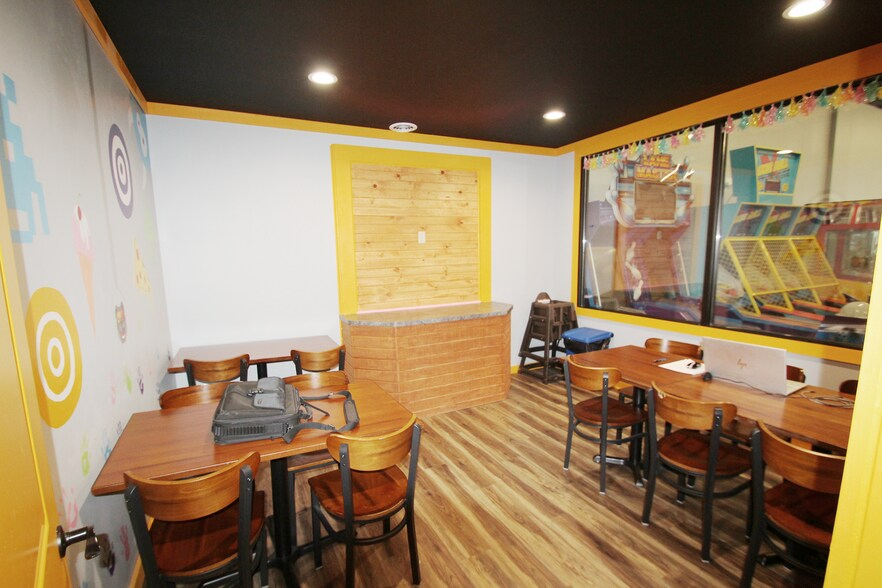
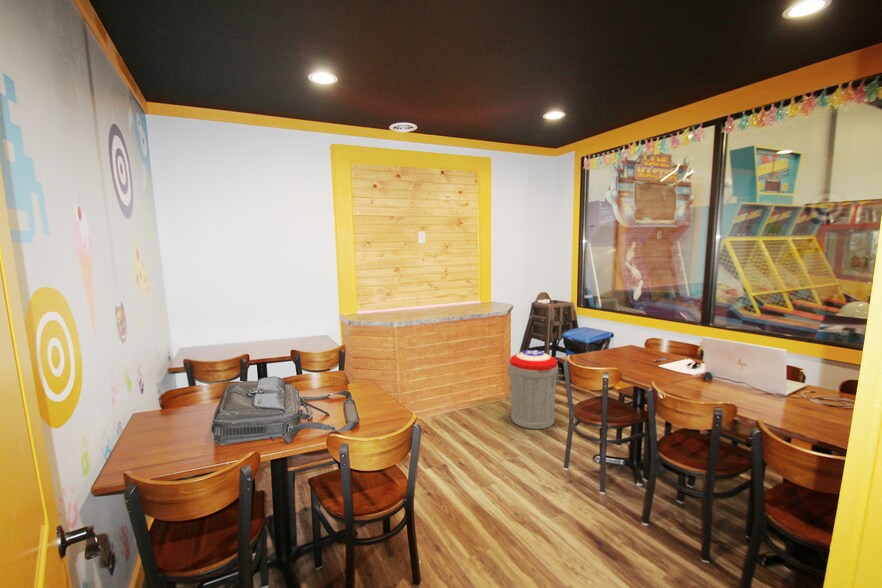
+ trash can [507,349,560,430]
